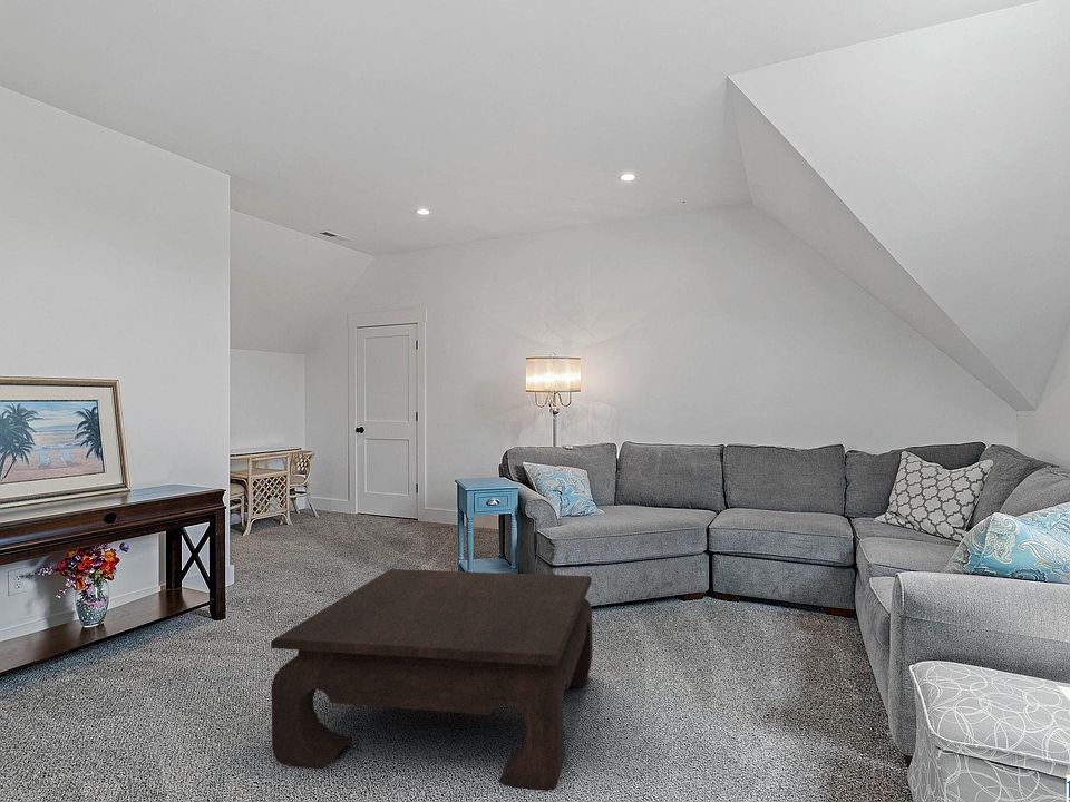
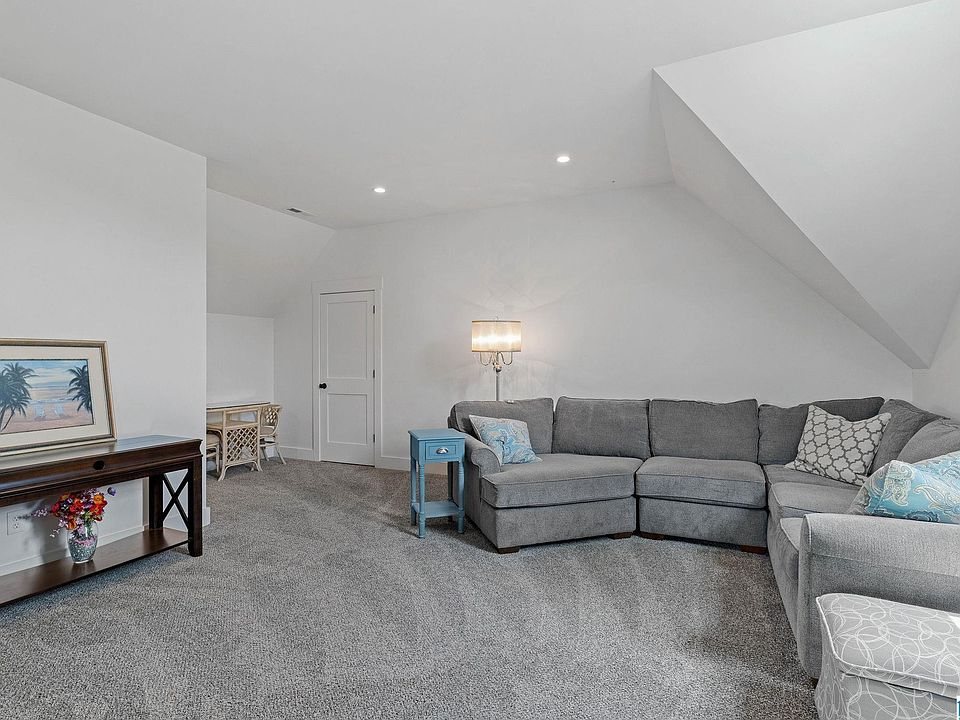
- coffee table [270,568,594,792]
